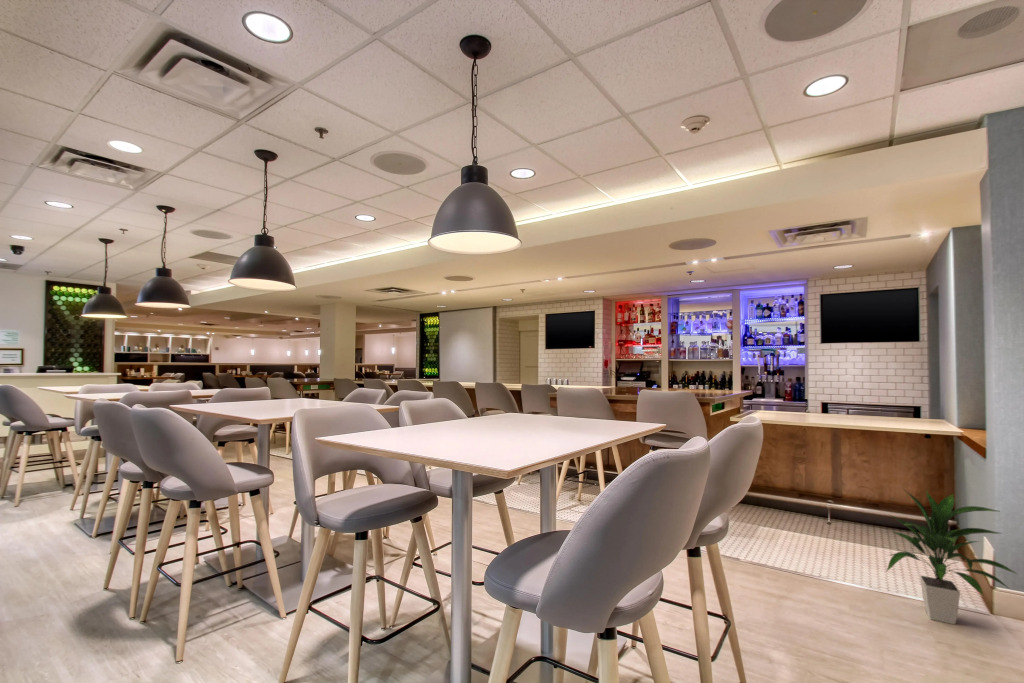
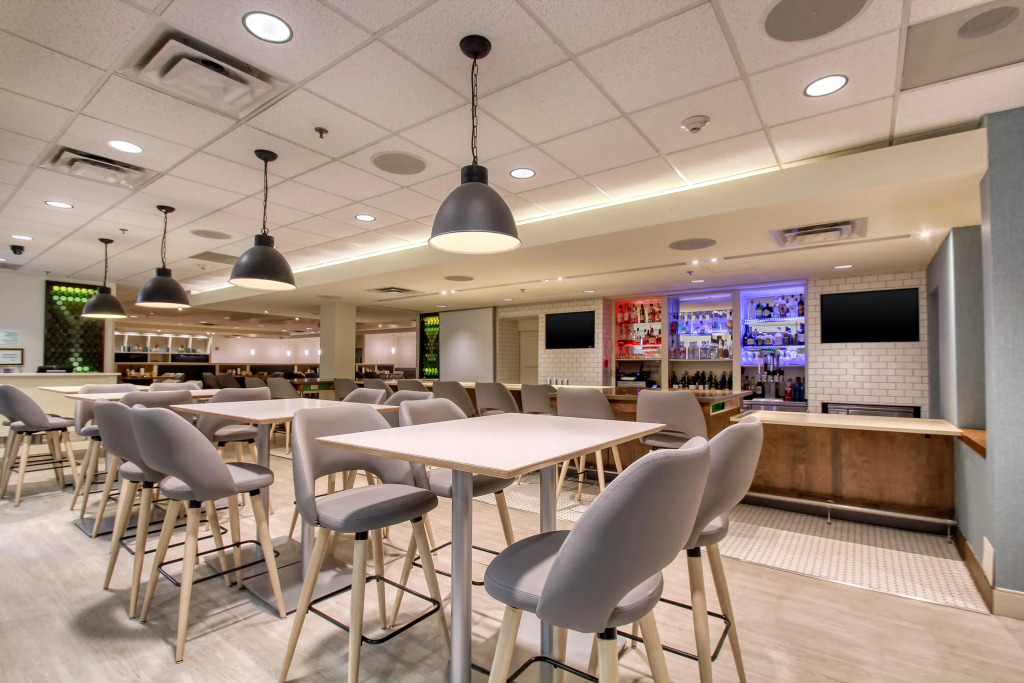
- indoor plant [885,489,1019,625]
